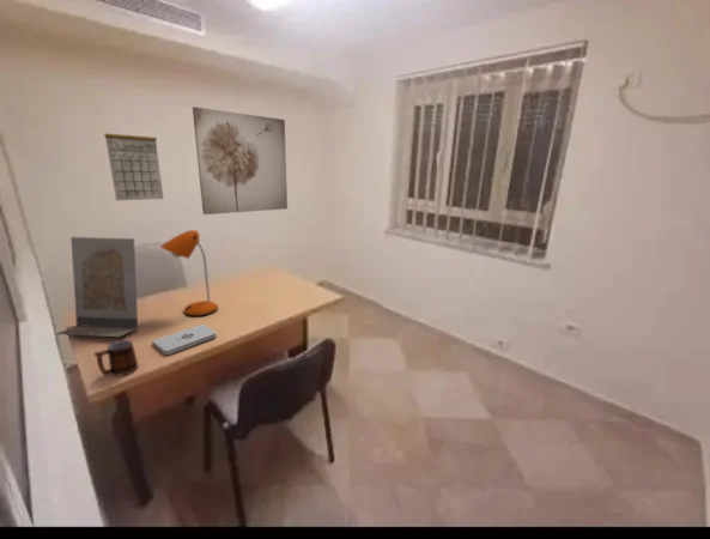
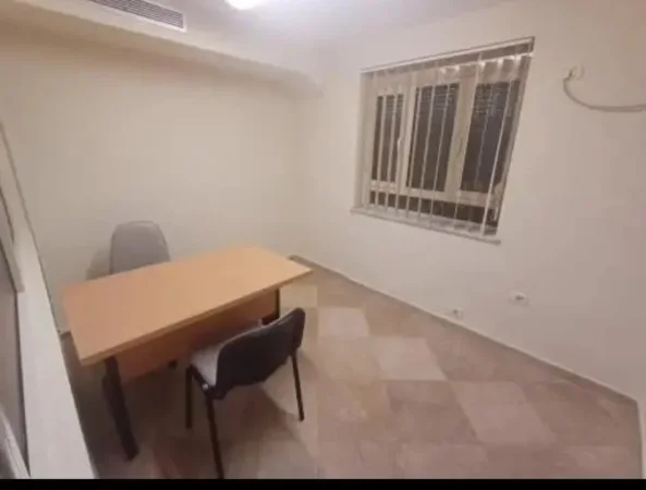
- calendar [103,120,164,202]
- notepad [151,323,218,356]
- picture frame [54,236,139,338]
- desk lamp [159,229,219,317]
- mug [93,338,139,377]
- wall art [192,105,289,216]
